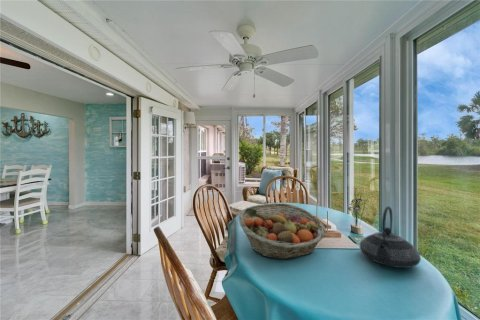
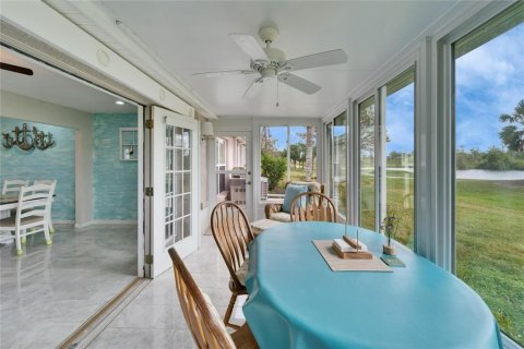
- fruit basket [238,202,327,260]
- teapot [359,205,422,269]
